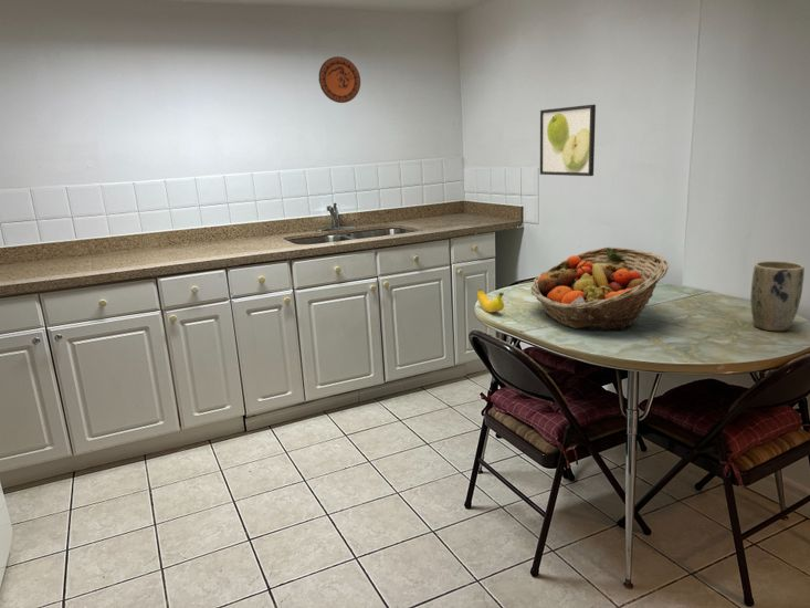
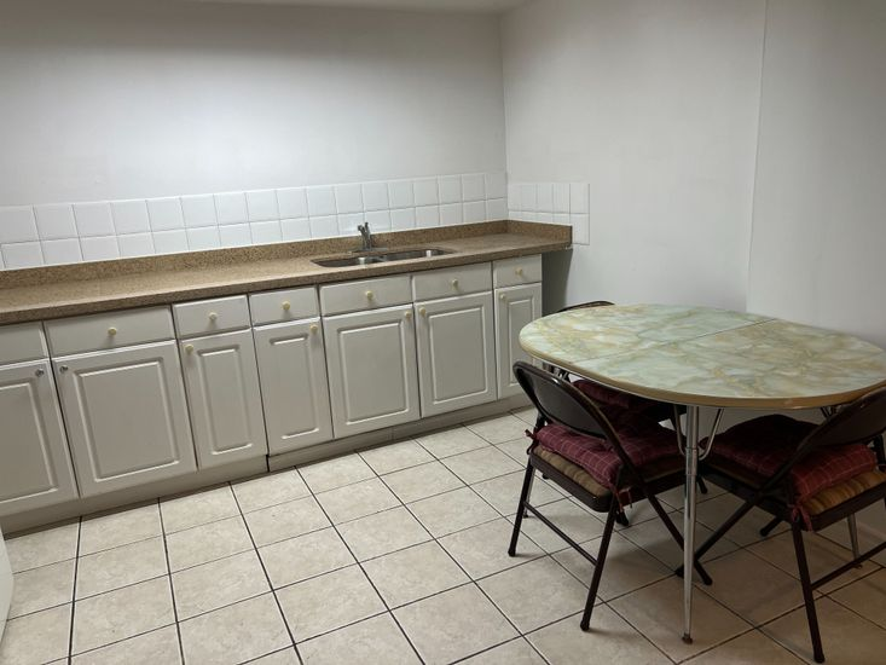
- fruit basket [529,247,670,332]
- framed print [539,104,597,177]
- decorative plate [318,55,361,104]
- banana [476,287,505,313]
- plant pot [749,260,806,332]
